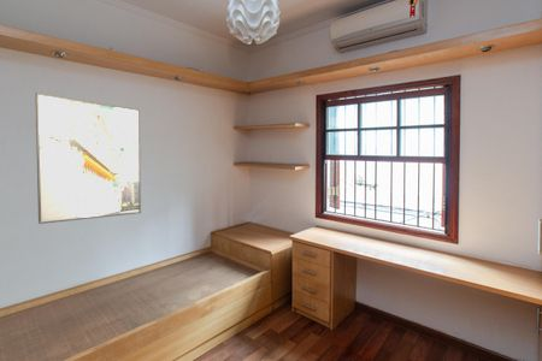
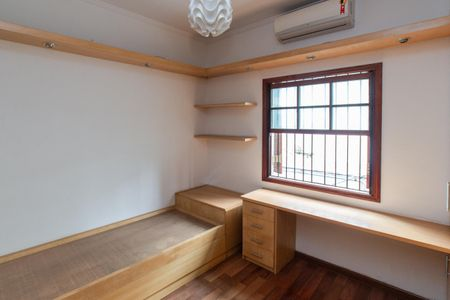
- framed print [35,91,142,225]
